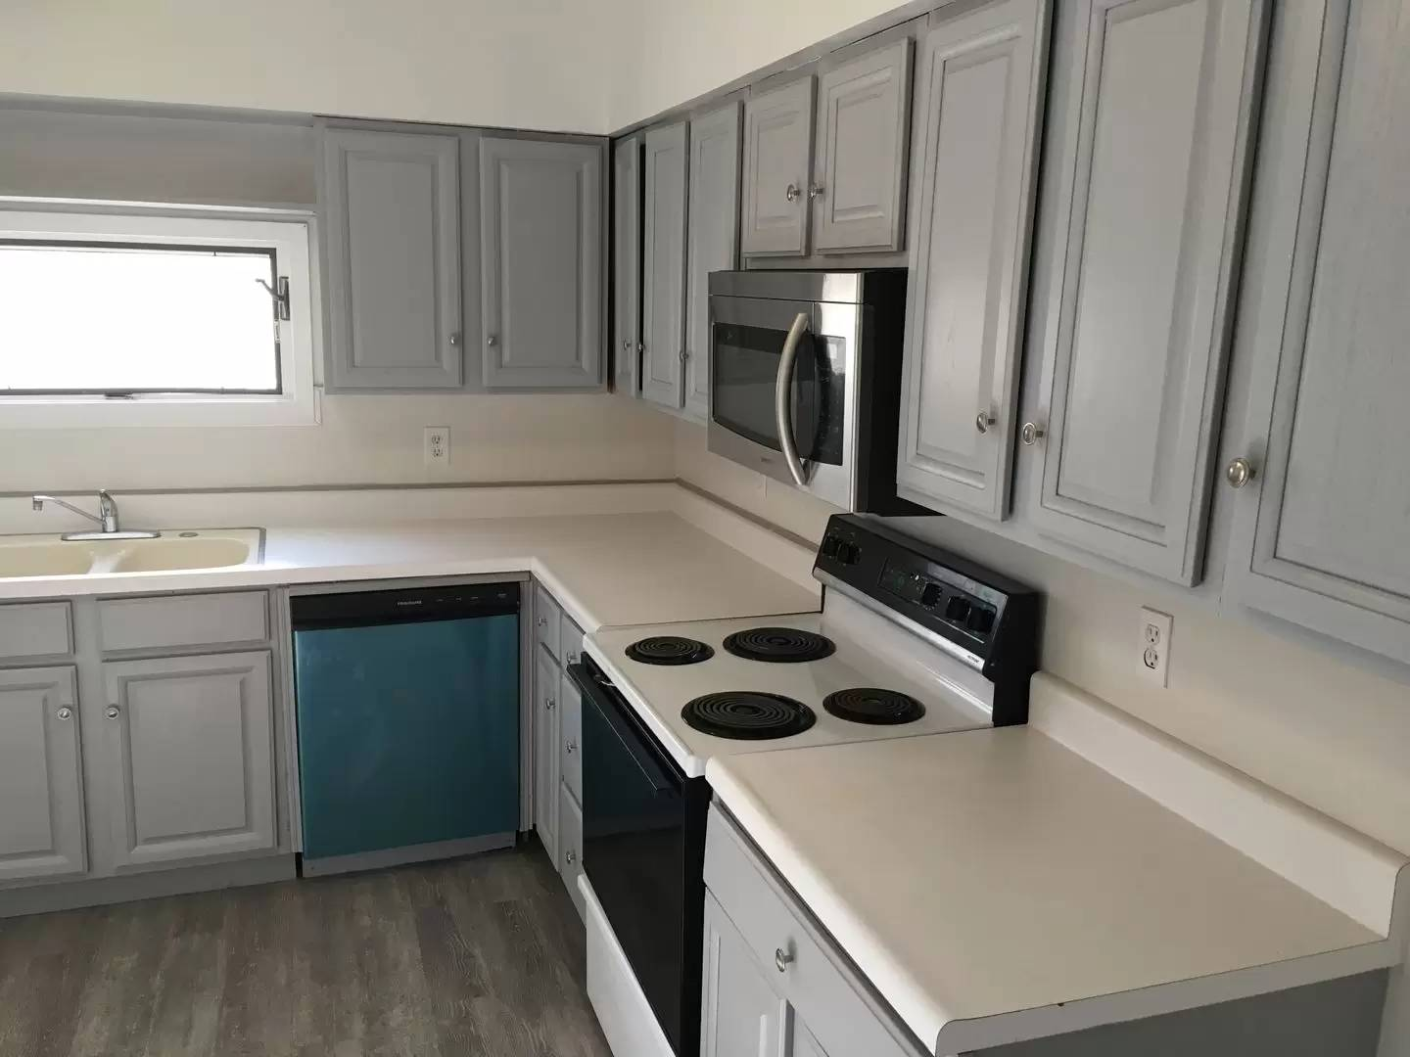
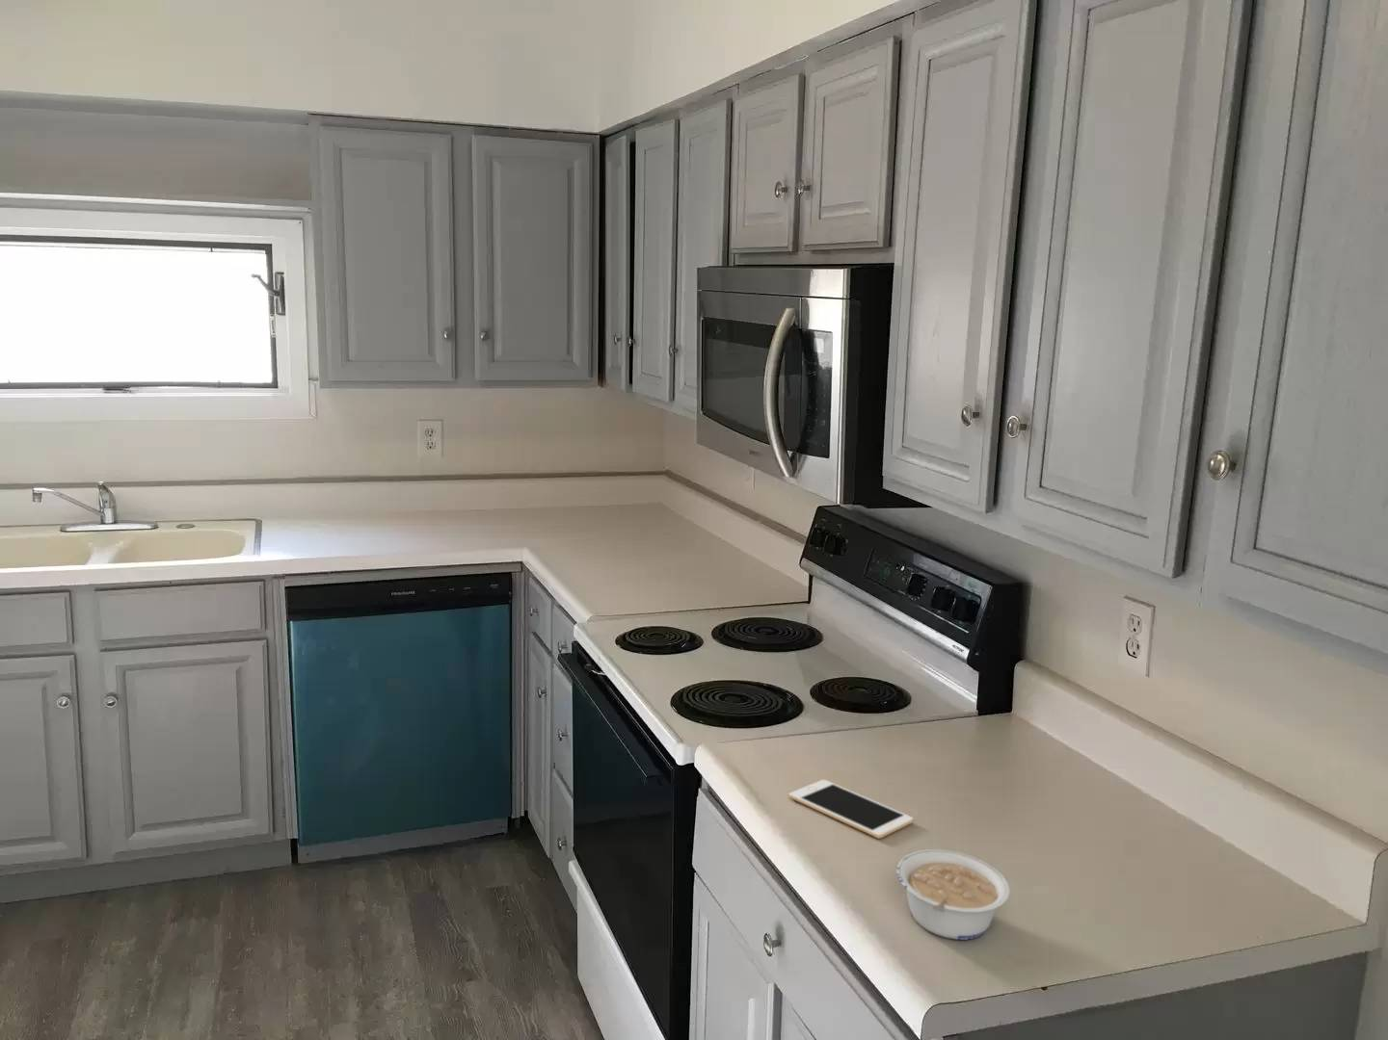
+ cell phone [788,779,915,840]
+ legume [895,849,1011,941]
